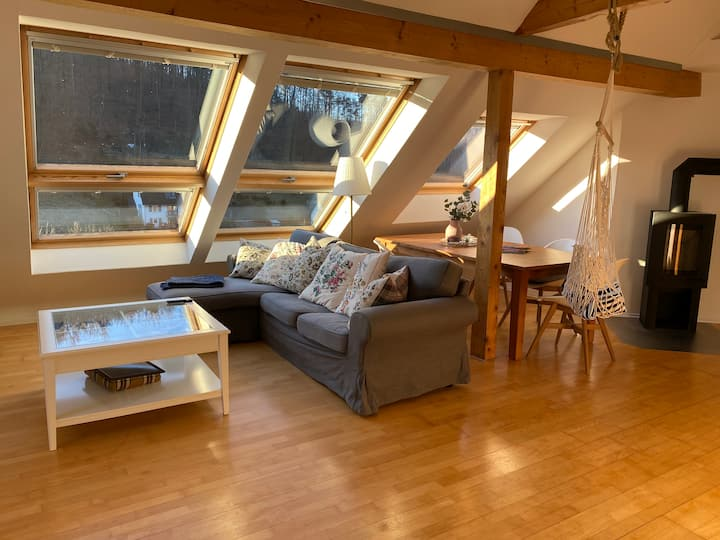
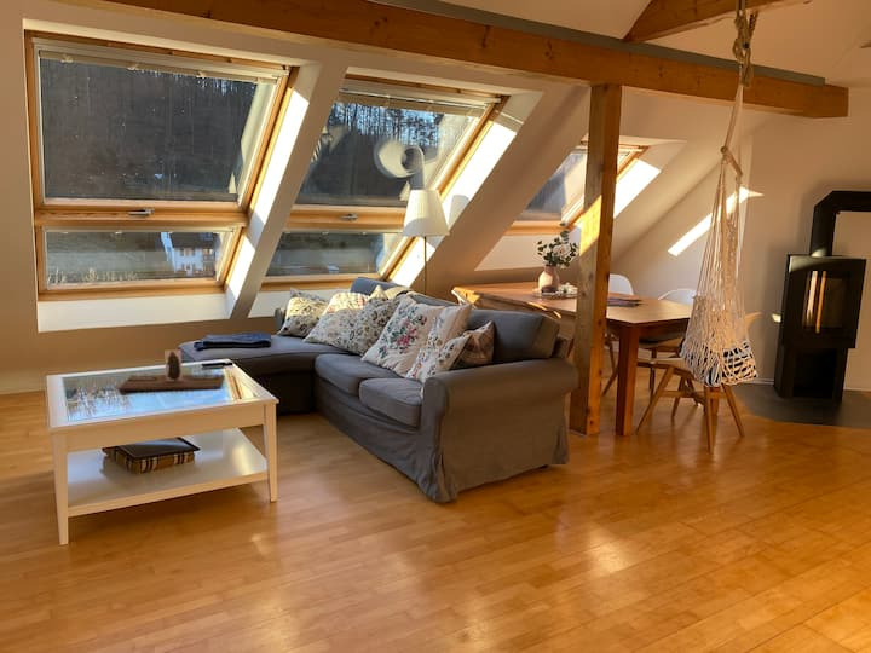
+ decorative tray [119,349,226,392]
